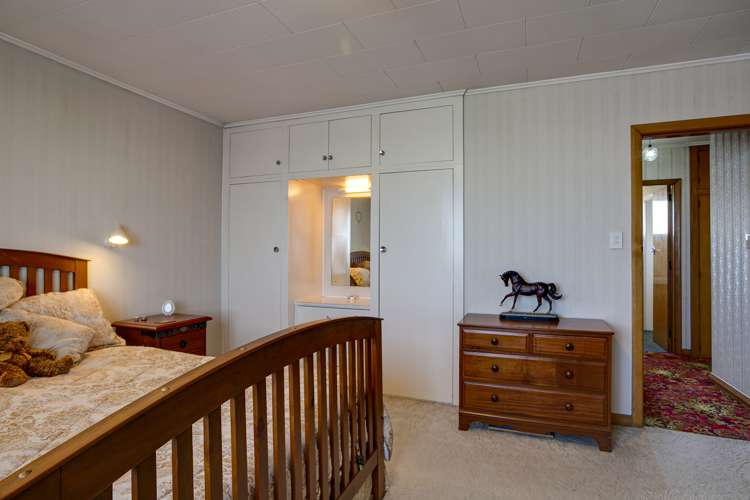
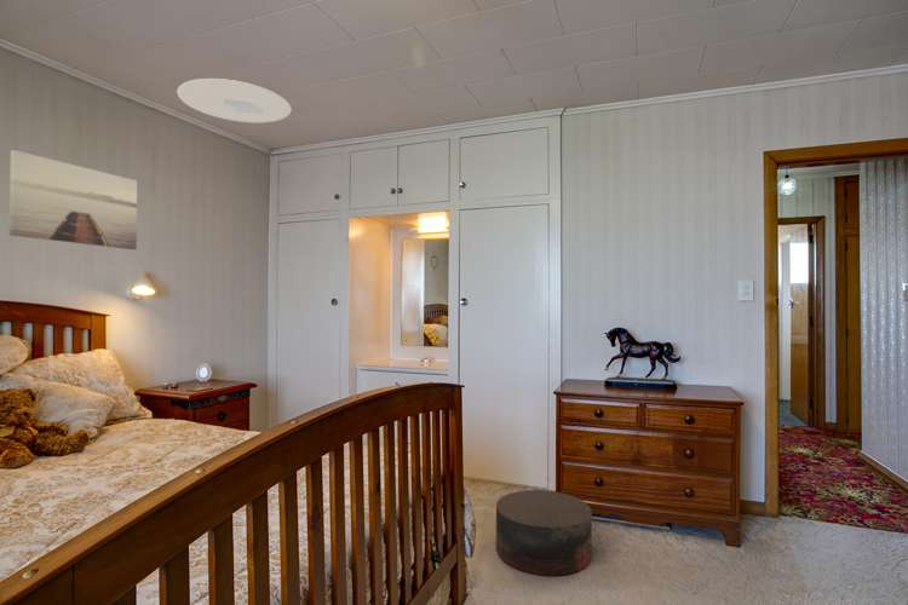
+ stool [495,489,593,577]
+ wall art [8,149,138,250]
+ ceiling light [176,77,292,123]
